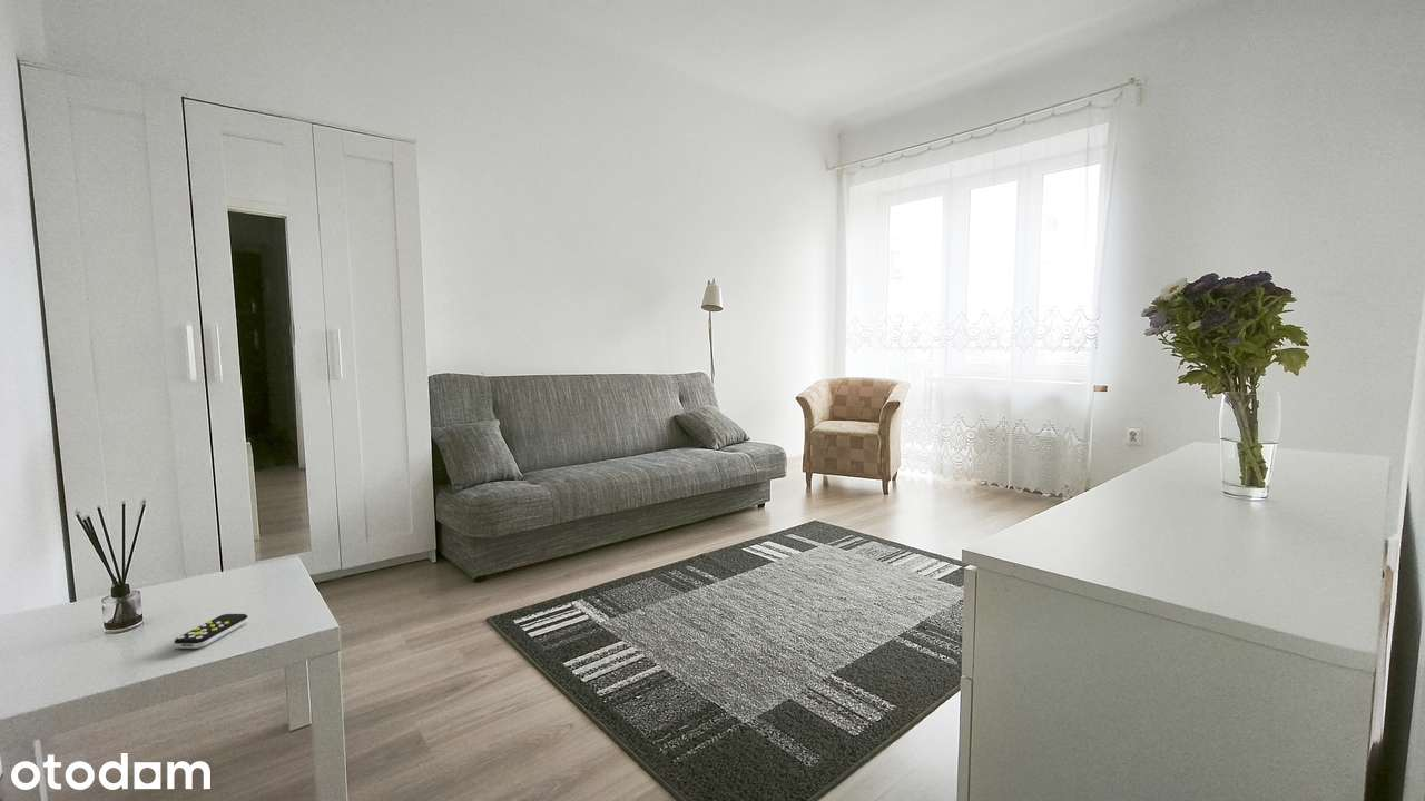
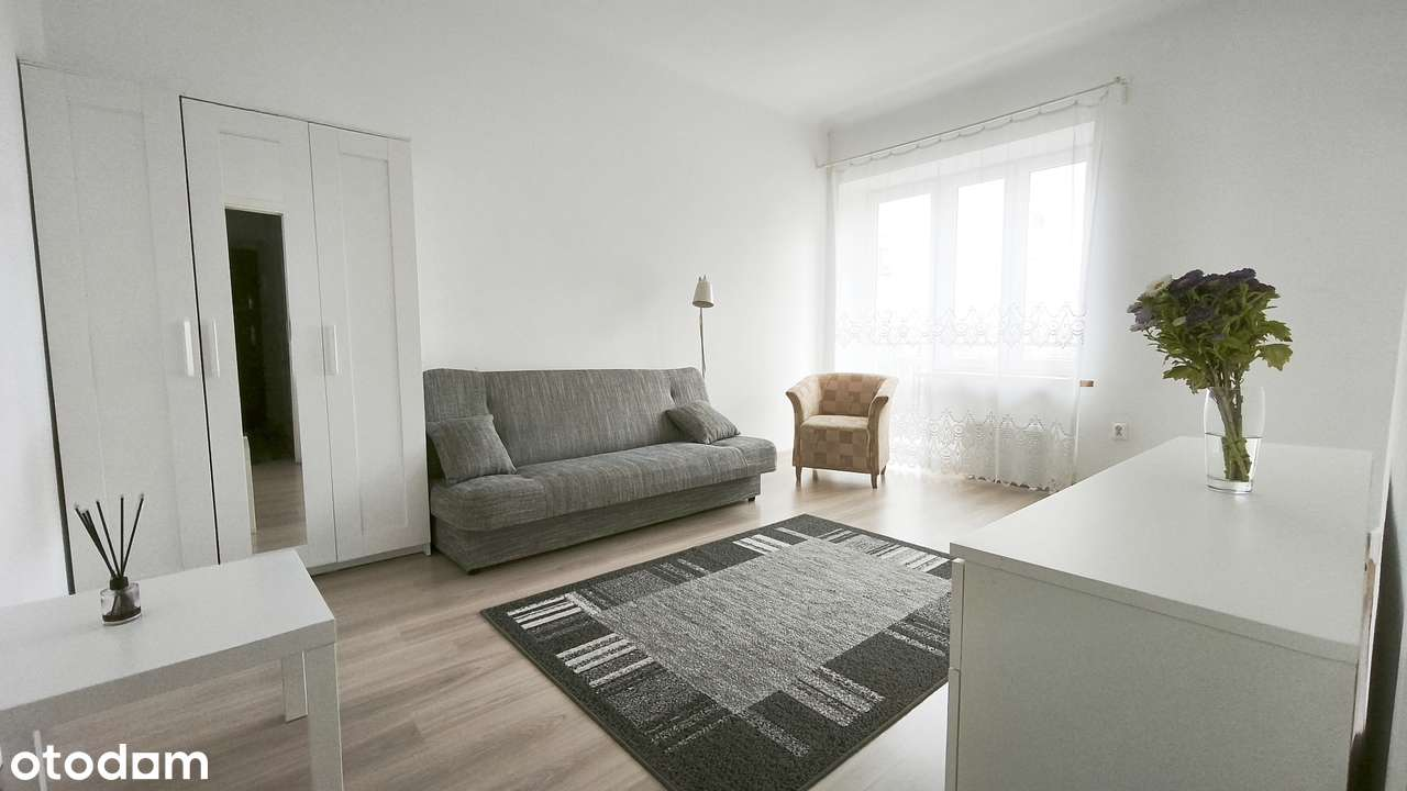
- remote control [174,613,249,650]
